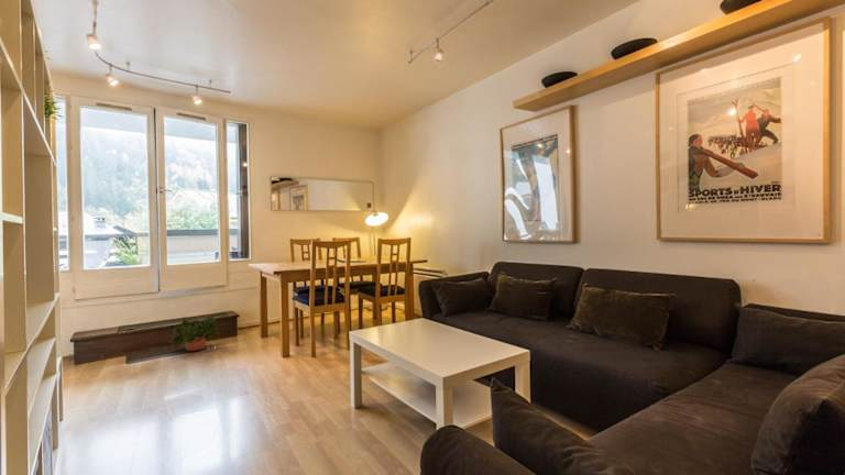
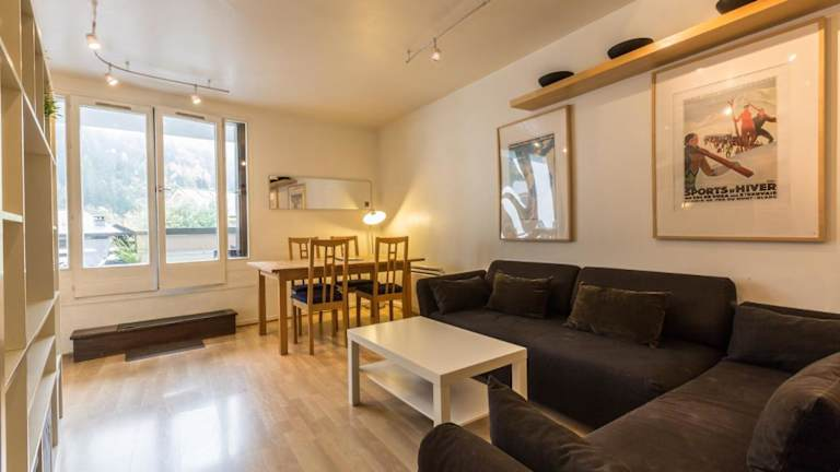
- potted plant [167,313,220,352]
